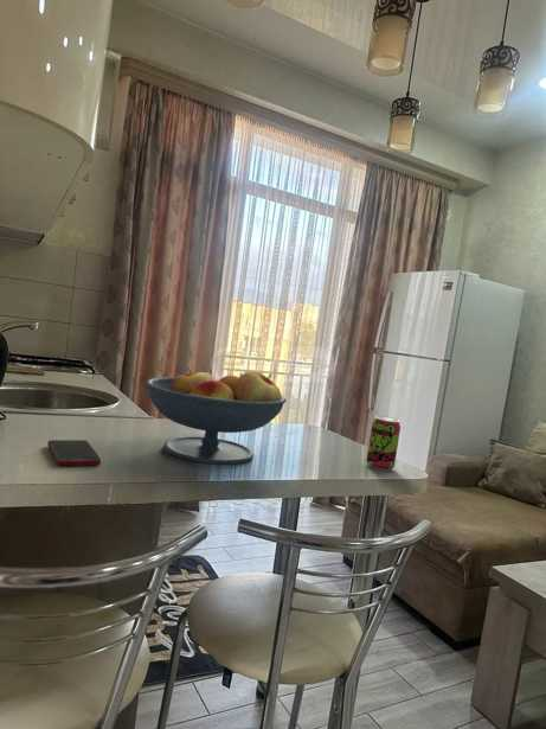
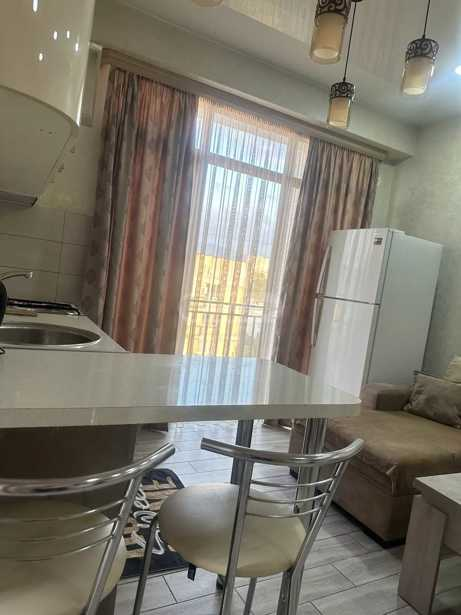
- cell phone [46,439,102,467]
- fruit bowl [144,366,288,466]
- beverage can [365,415,402,472]
